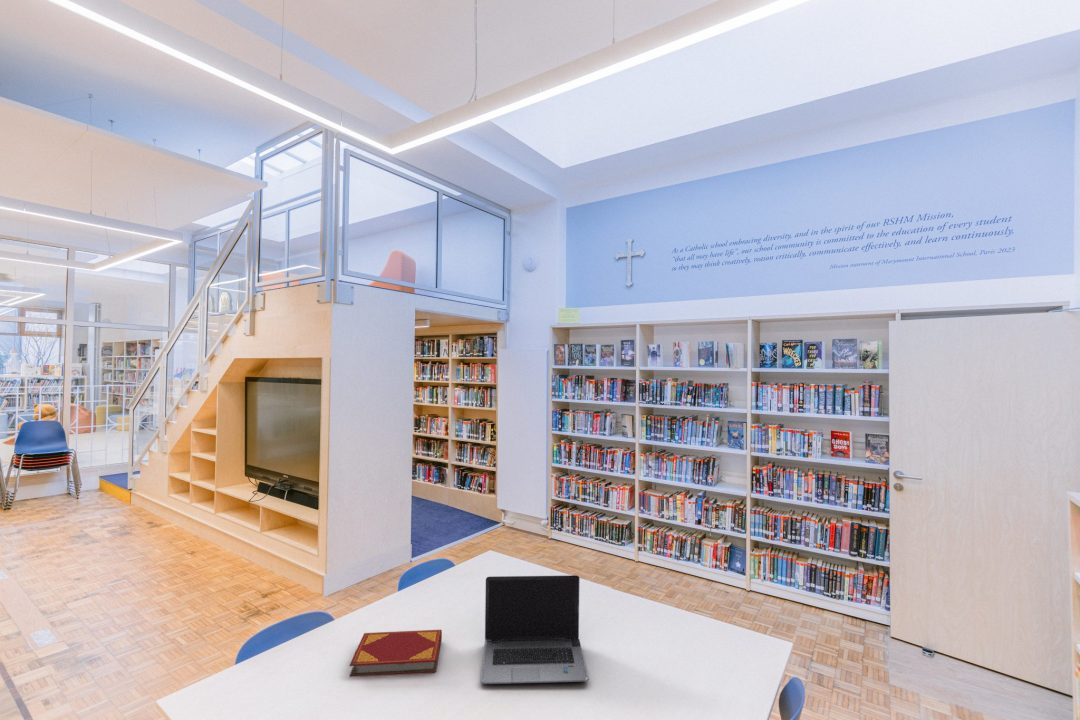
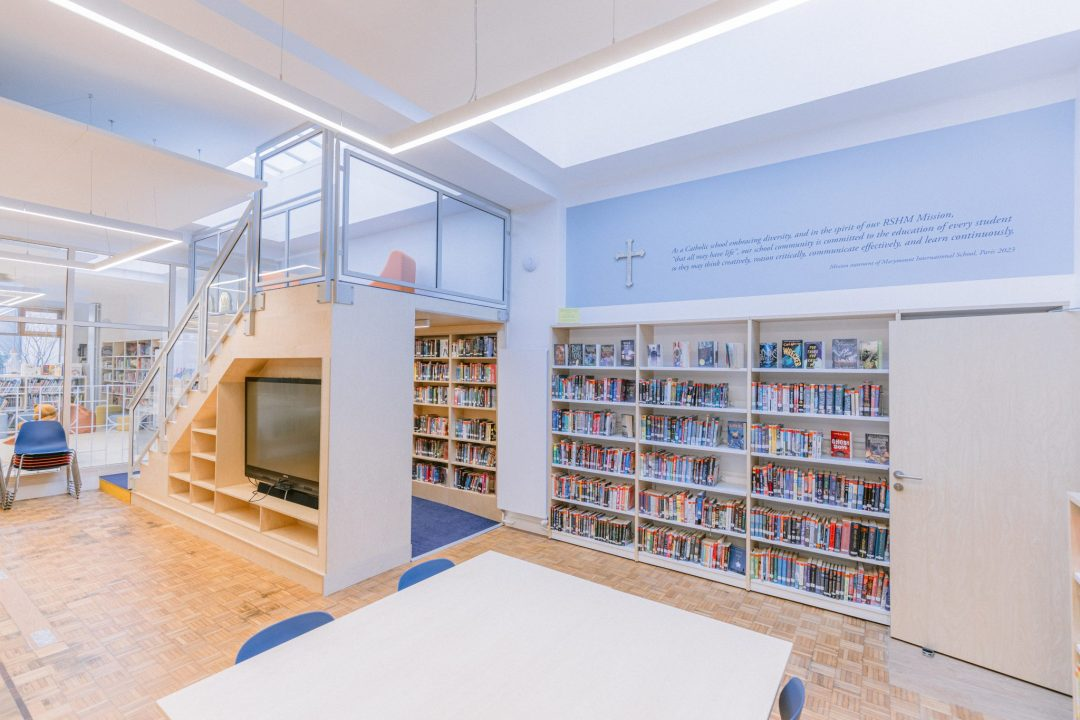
- hardback book [349,629,443,677]
- laptop computer [480,574,590,685]
